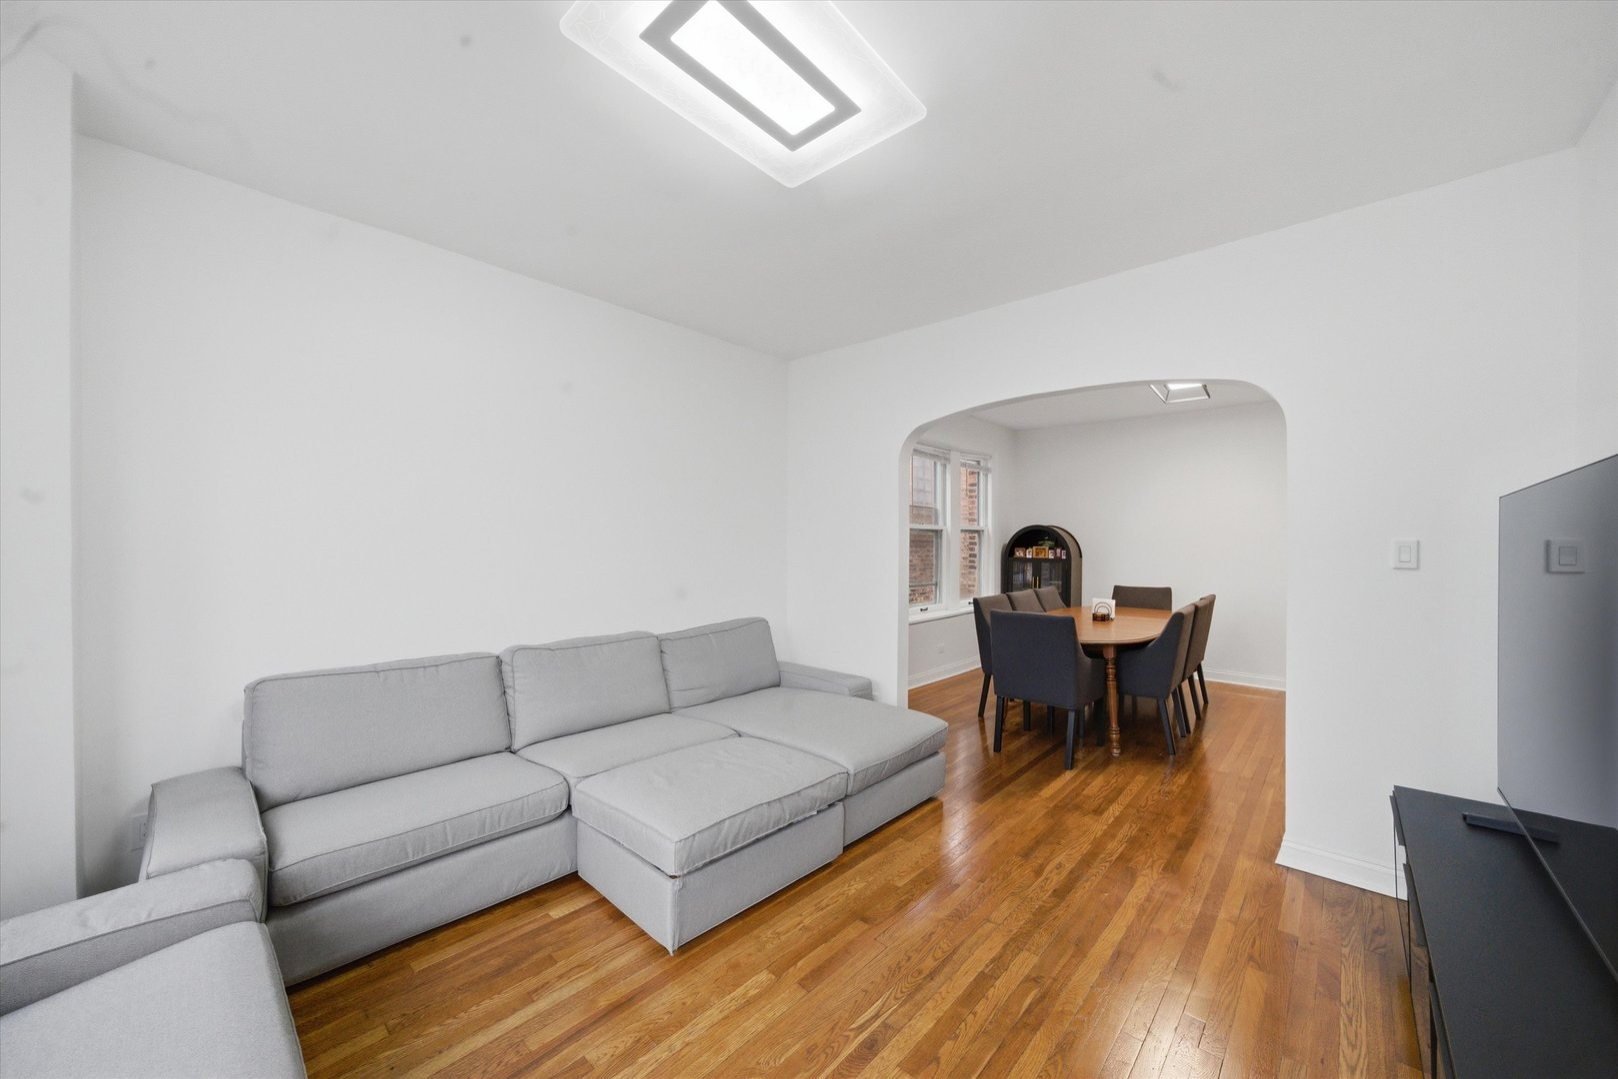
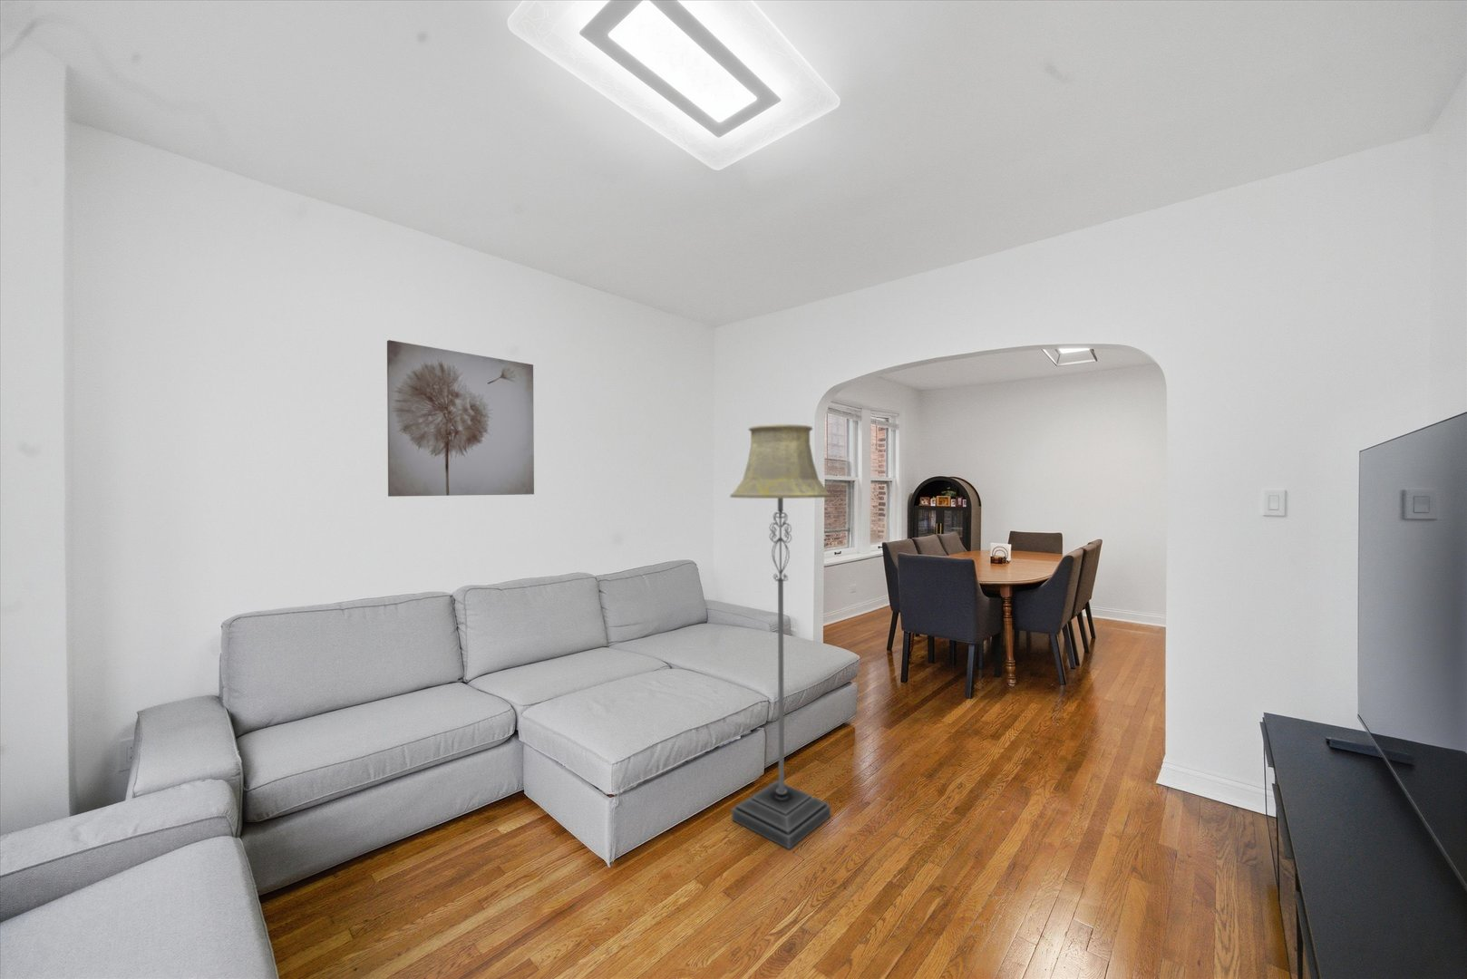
+ floor lamp [729,423,832,850]
+ wall art [387,339,535,497]
